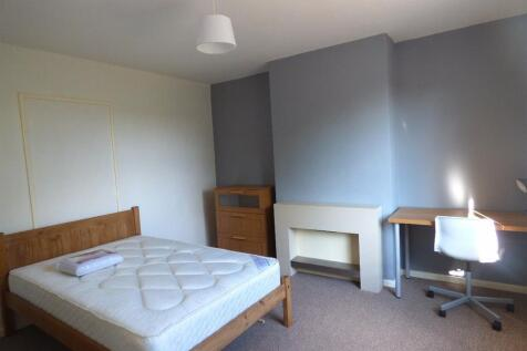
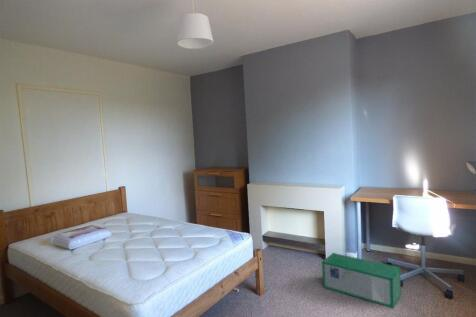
+ storage bin [321,252,402,310]
